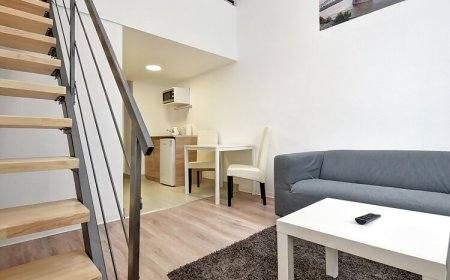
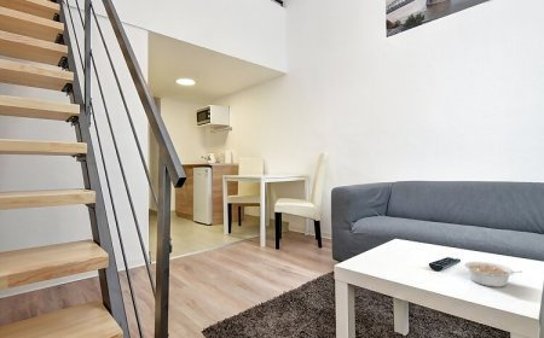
+ legume [463,261,521,289]
